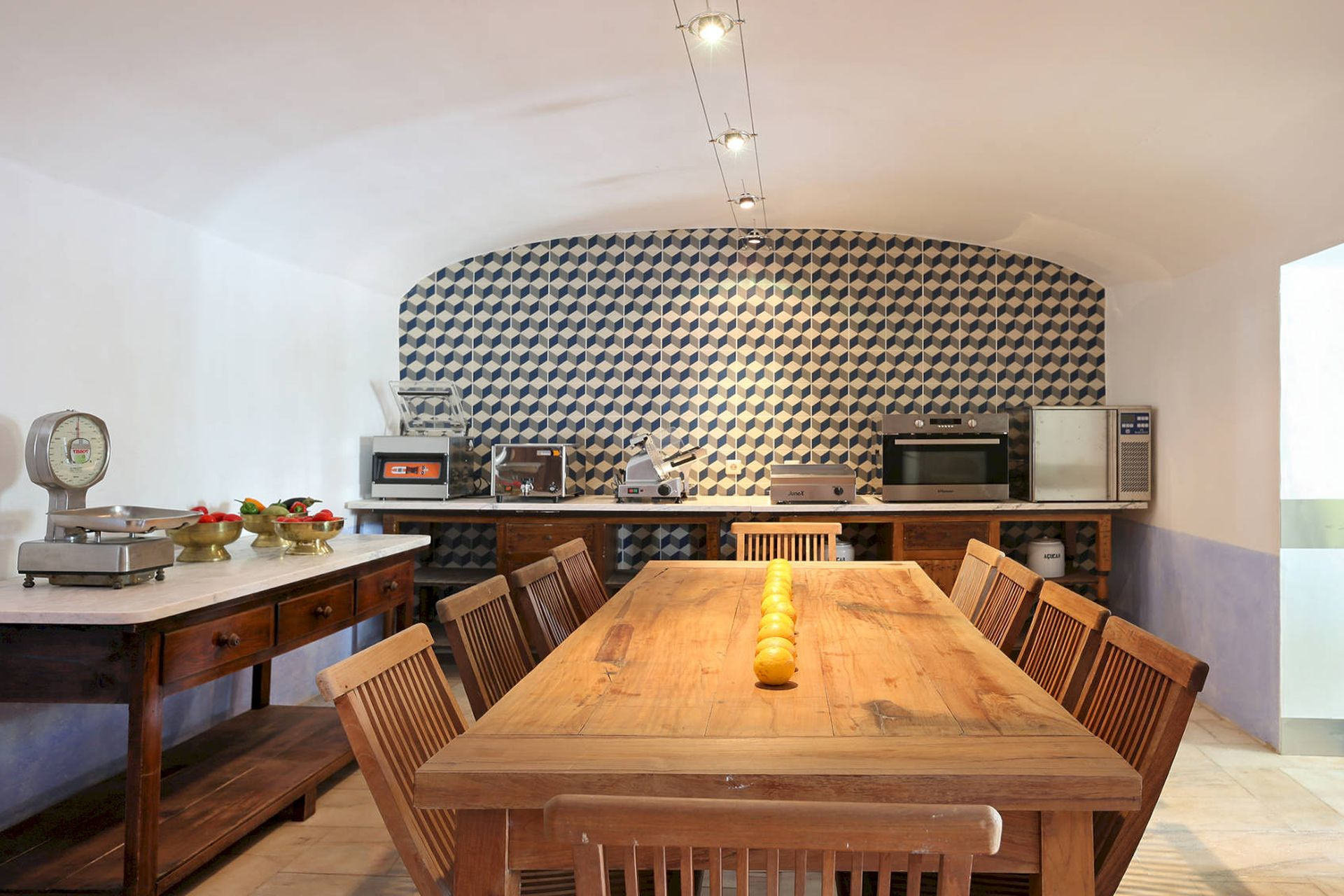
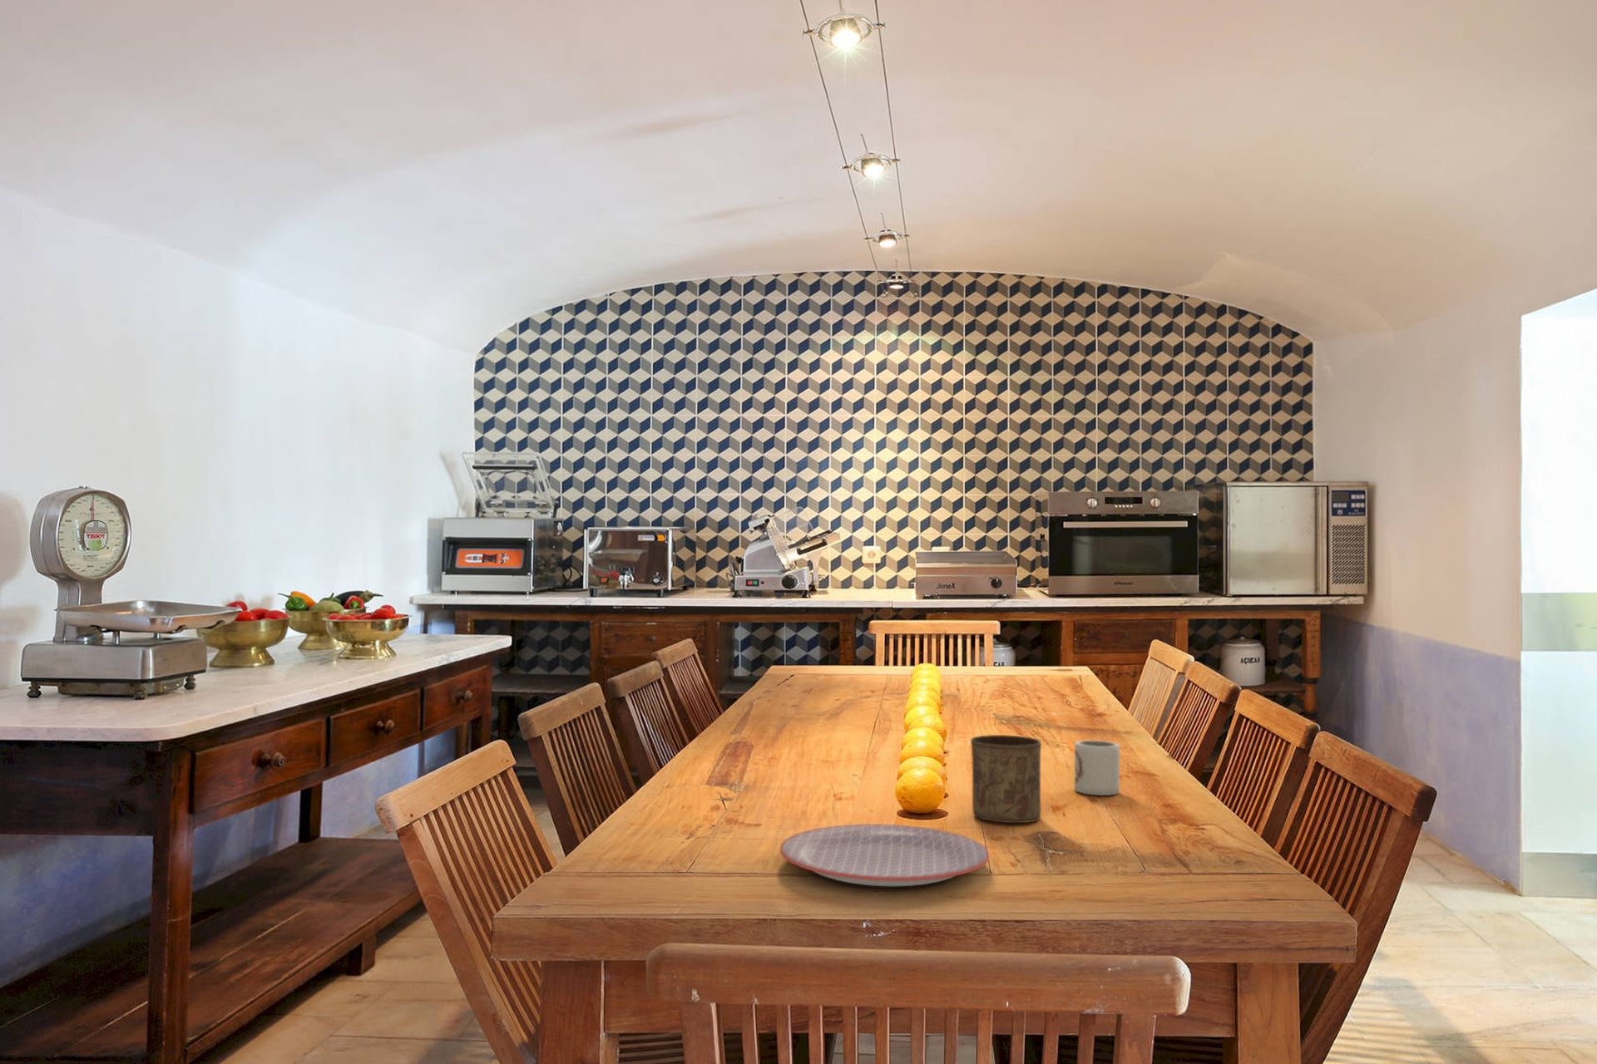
+ cup [970,734,1042,824]
+ cup [1074,739,1121,797]
+ plate [779,823,990,887]
